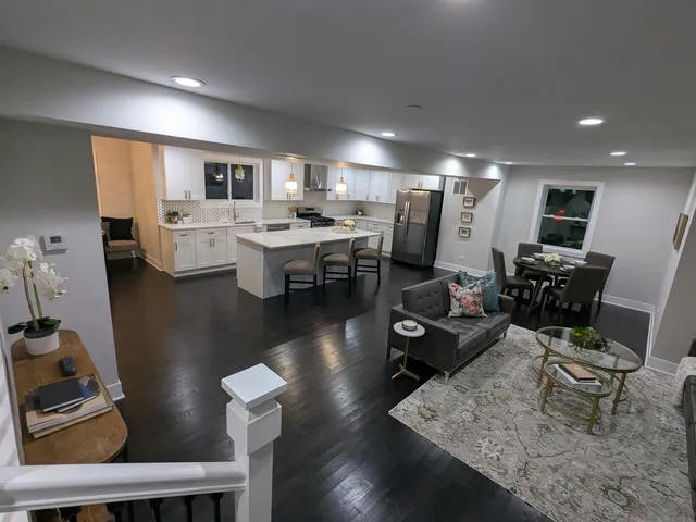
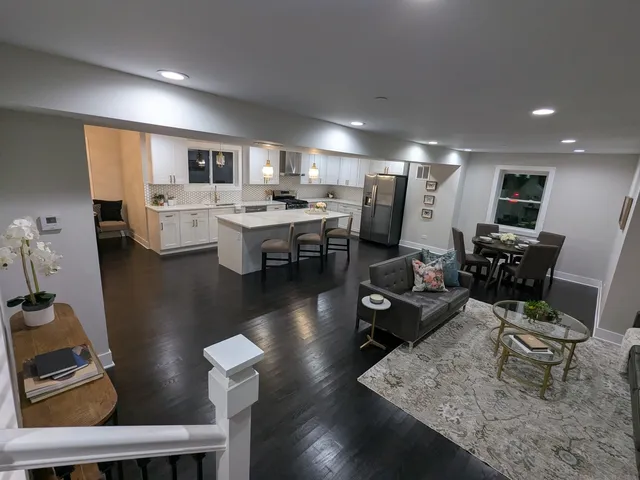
- remote control [59,355,78,377]
